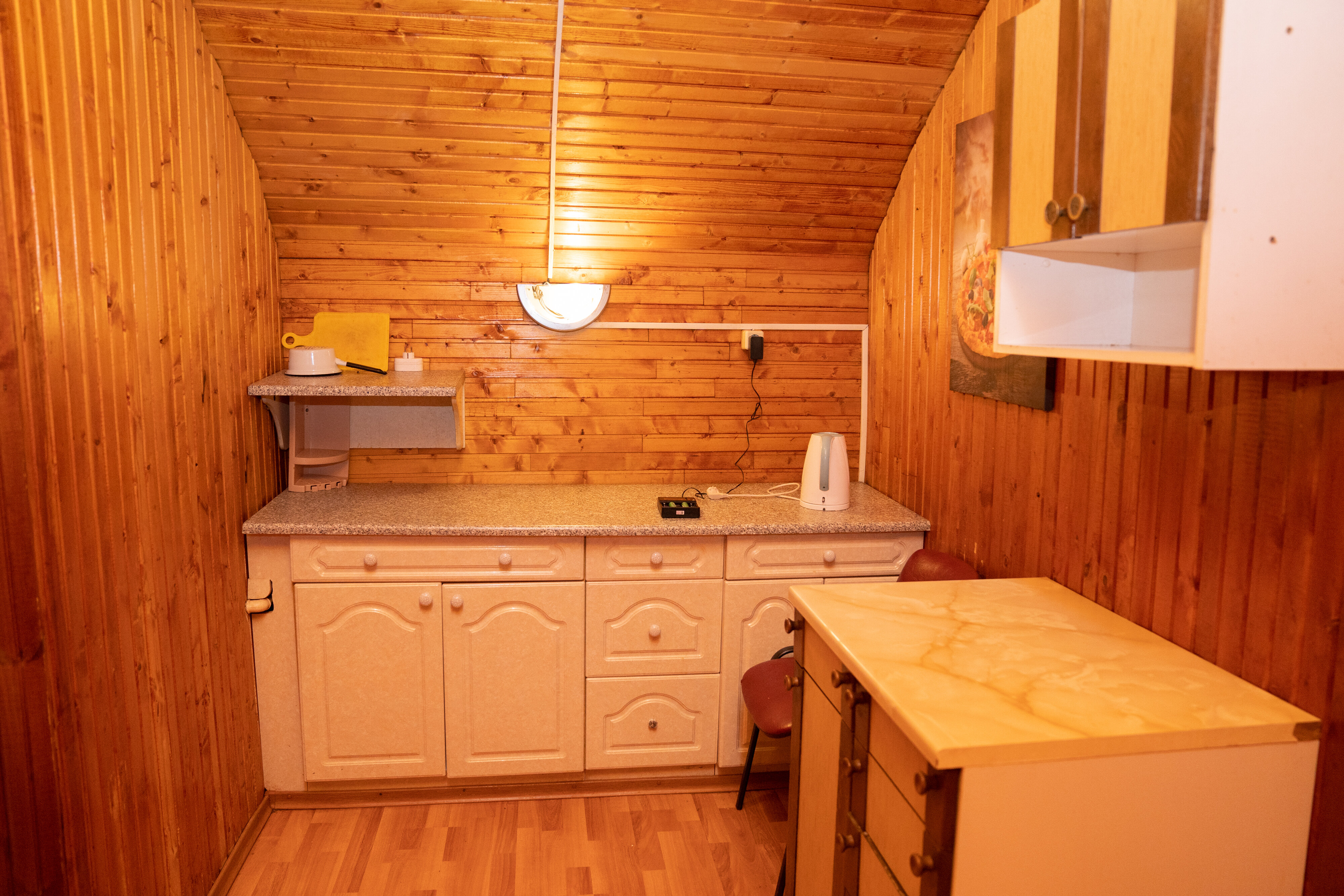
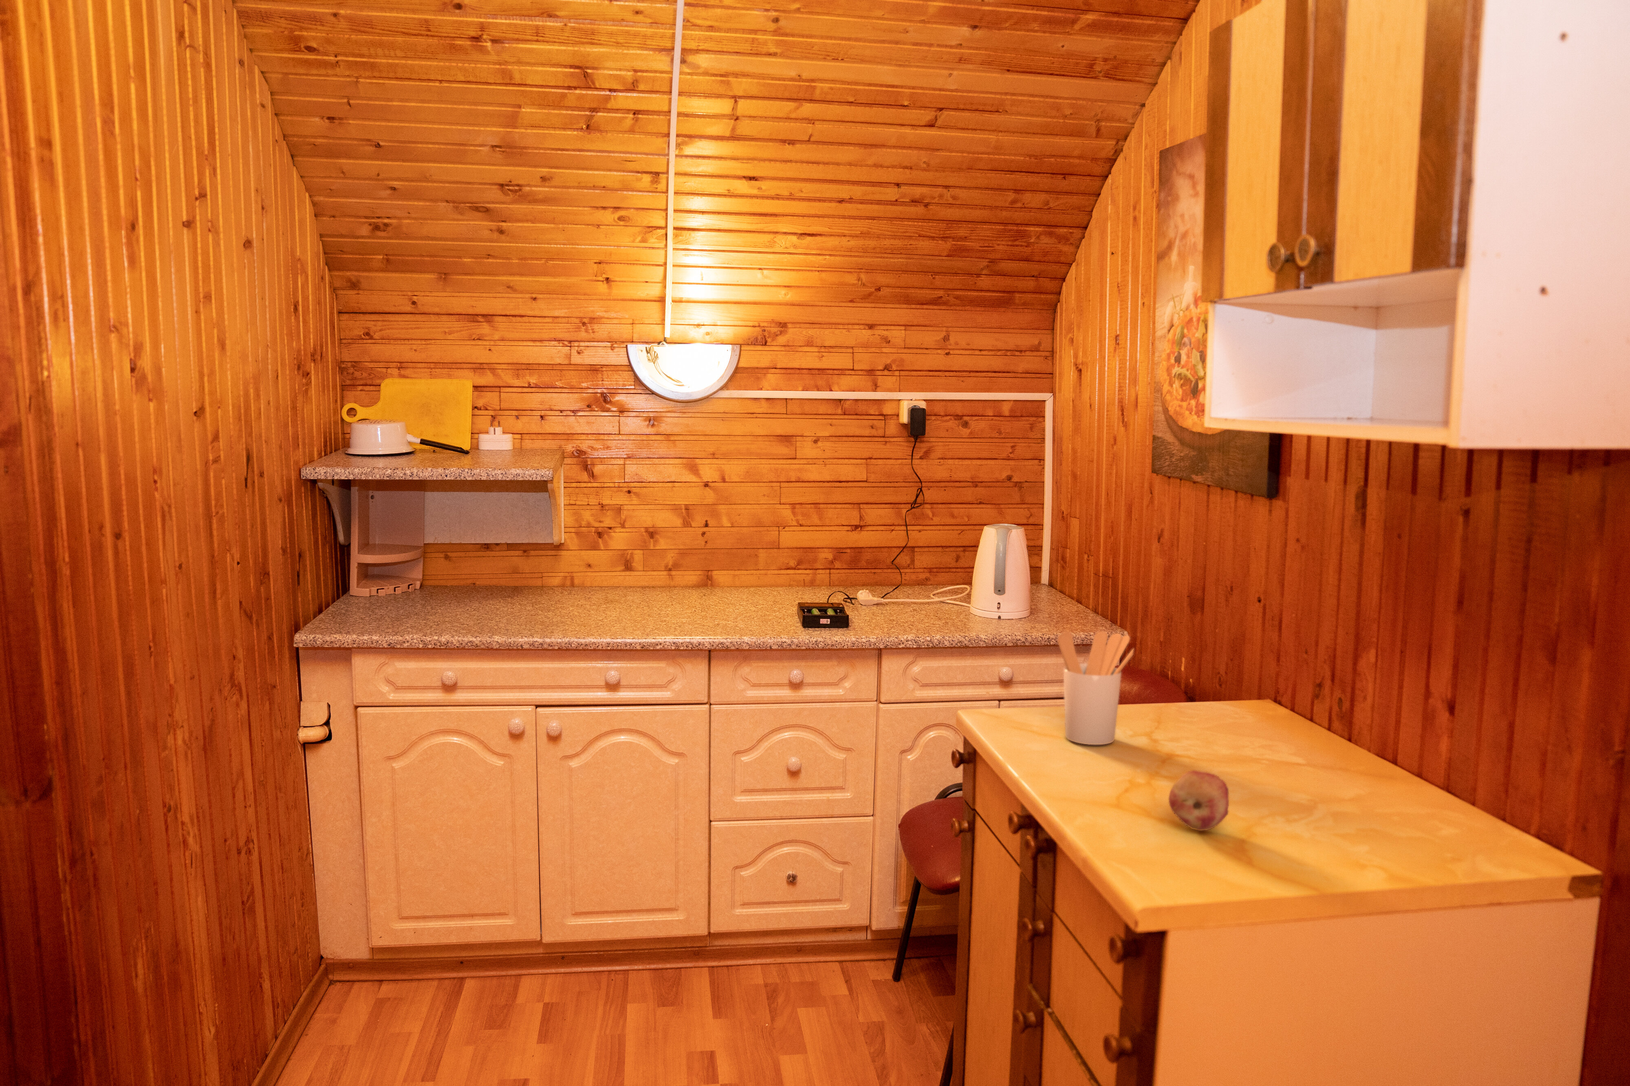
+ fruit [1168,770,1230,831]
+ utensil holder [1058,630,1135,745]
